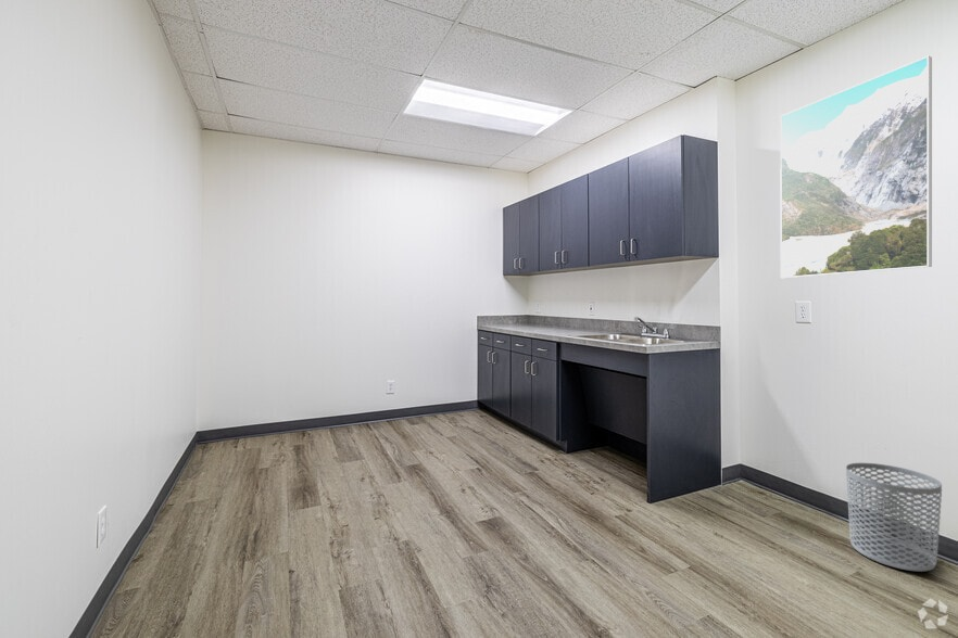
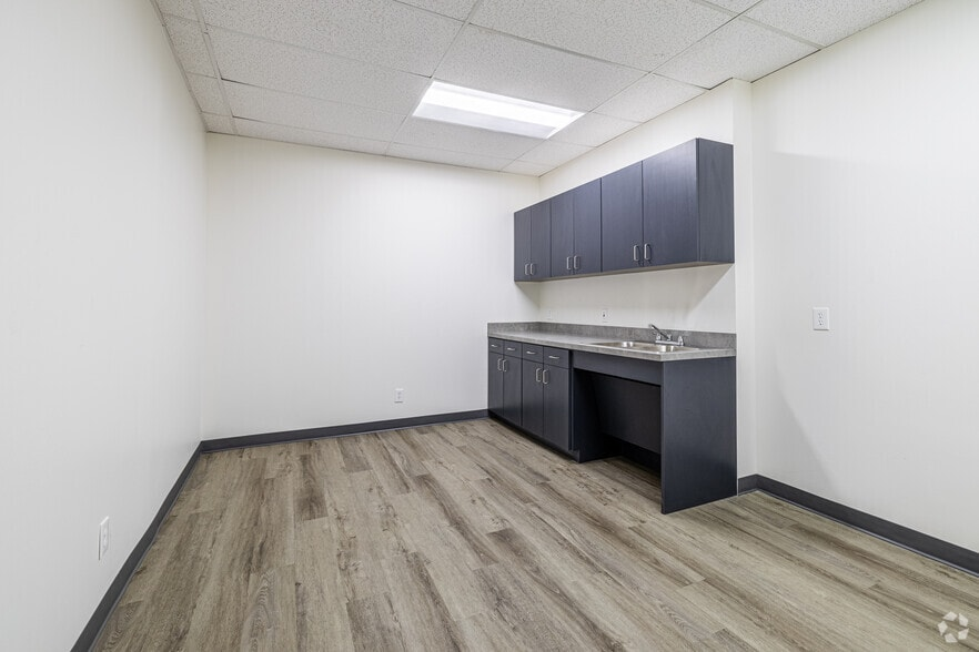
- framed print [779,55,933,279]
- waste bin [845,462,943,573]
